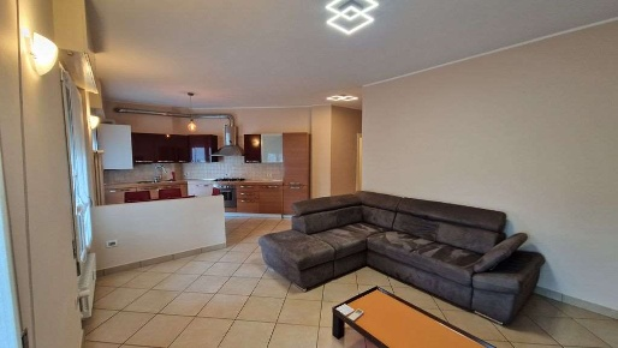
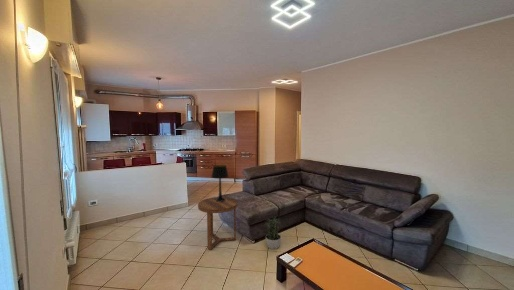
+ potted plant [263,216,282,250]
+ side table [197,196,239,251]
+ table lamp [211,164,229,202]
